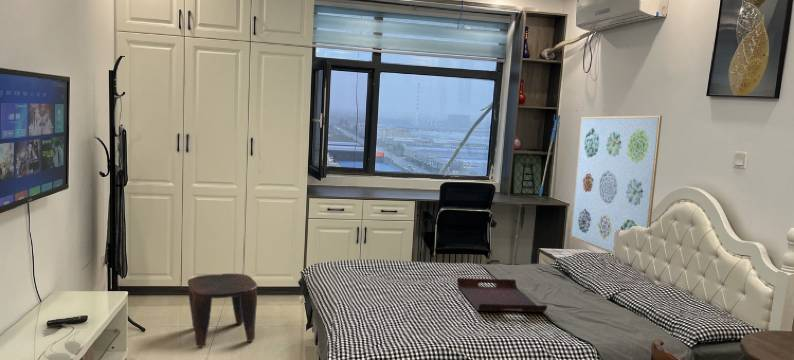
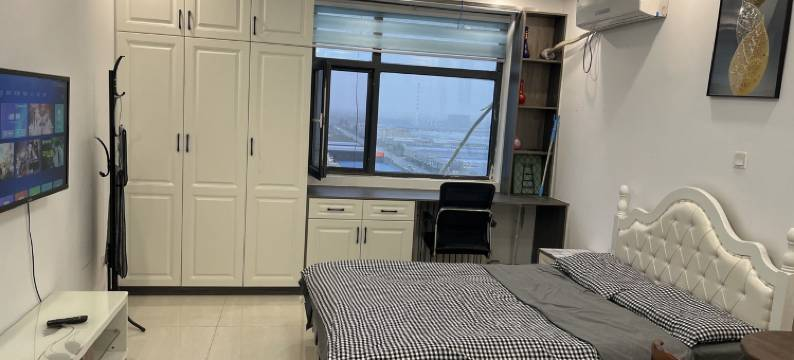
- serving tray [456,277,548,313]
- stool [187,273,258,348]
- wall art [570,115,663,254]
